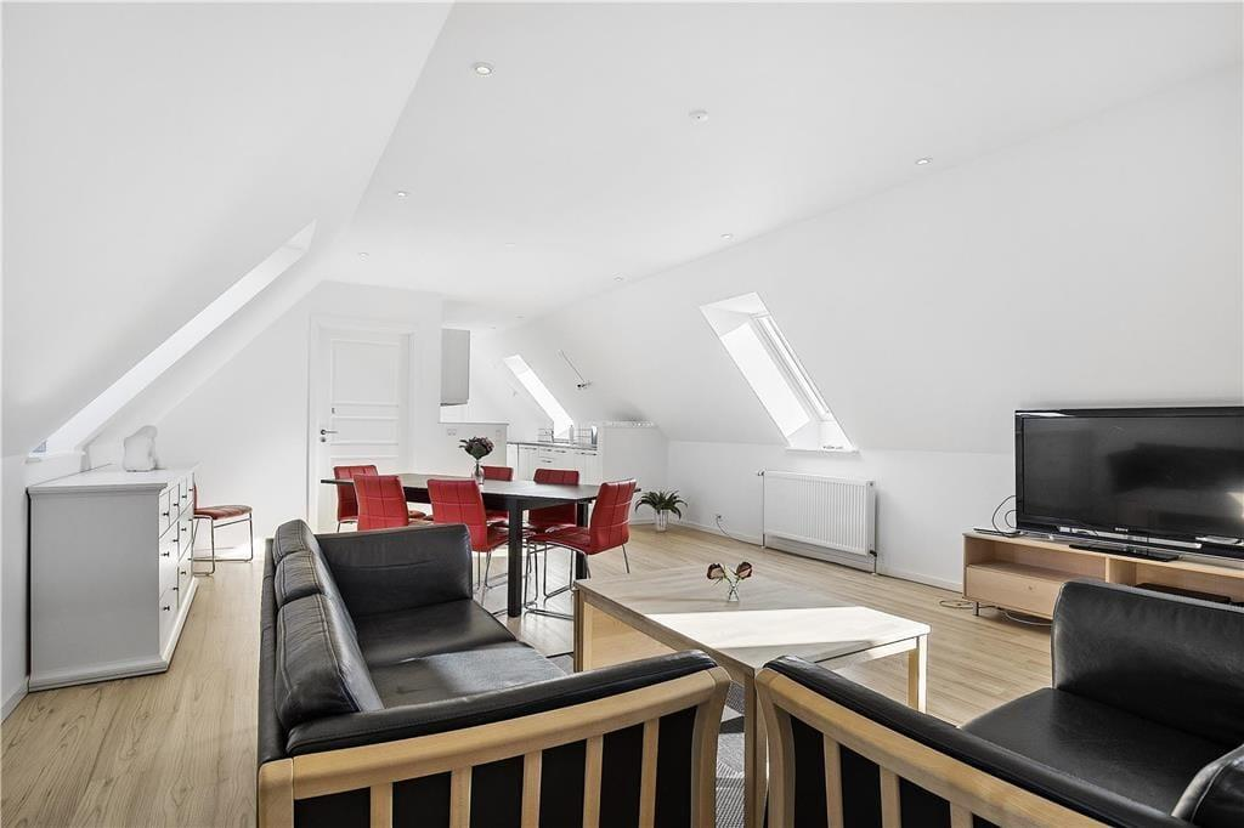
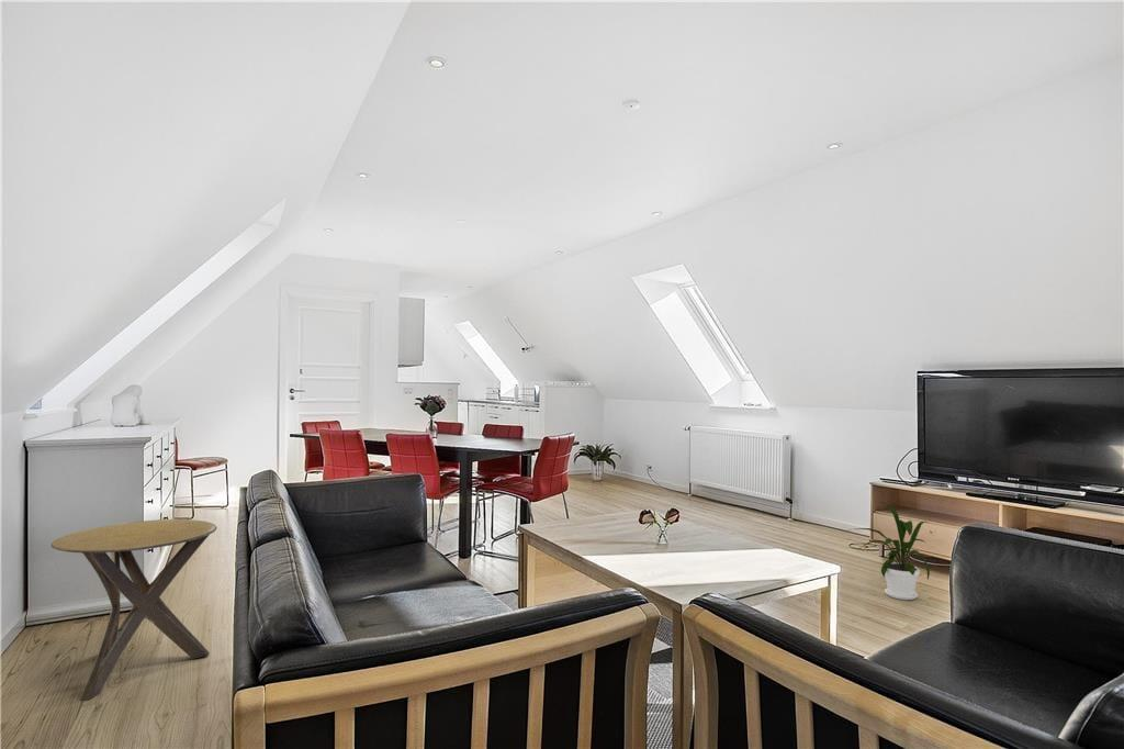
+ house plant [846,502,931,601]
+ side table [50,518,217,702]
